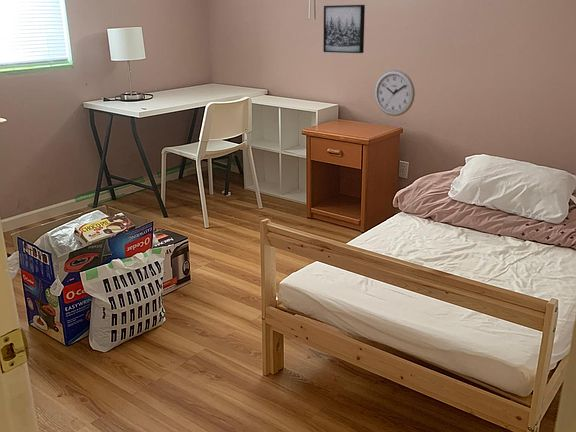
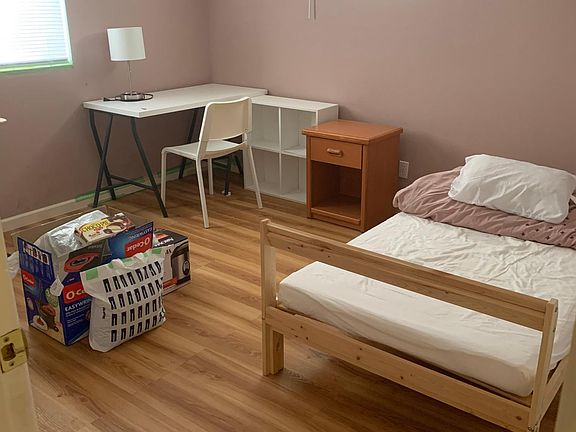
- wall clock [374,69,416,117]
- wall art [322,4,366,54]
